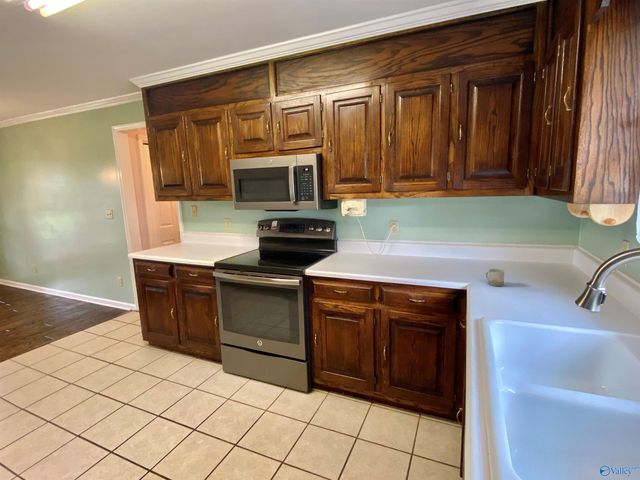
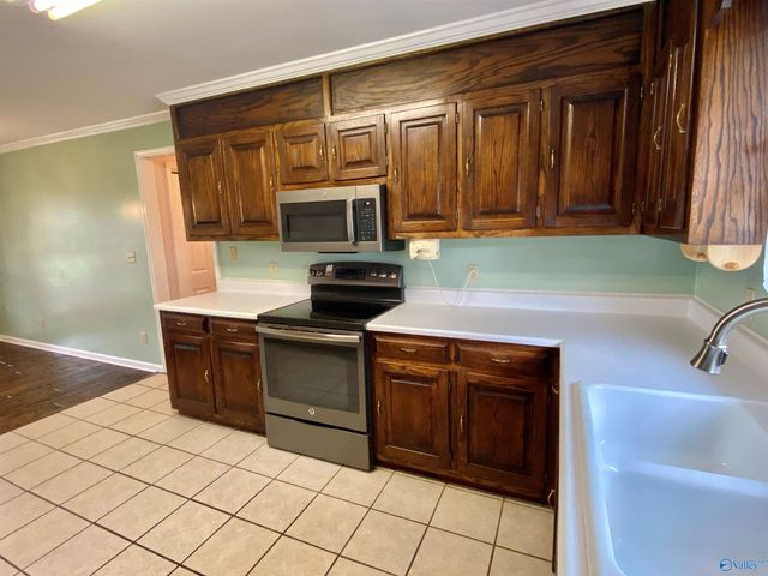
- cup [485,268,505,287]
